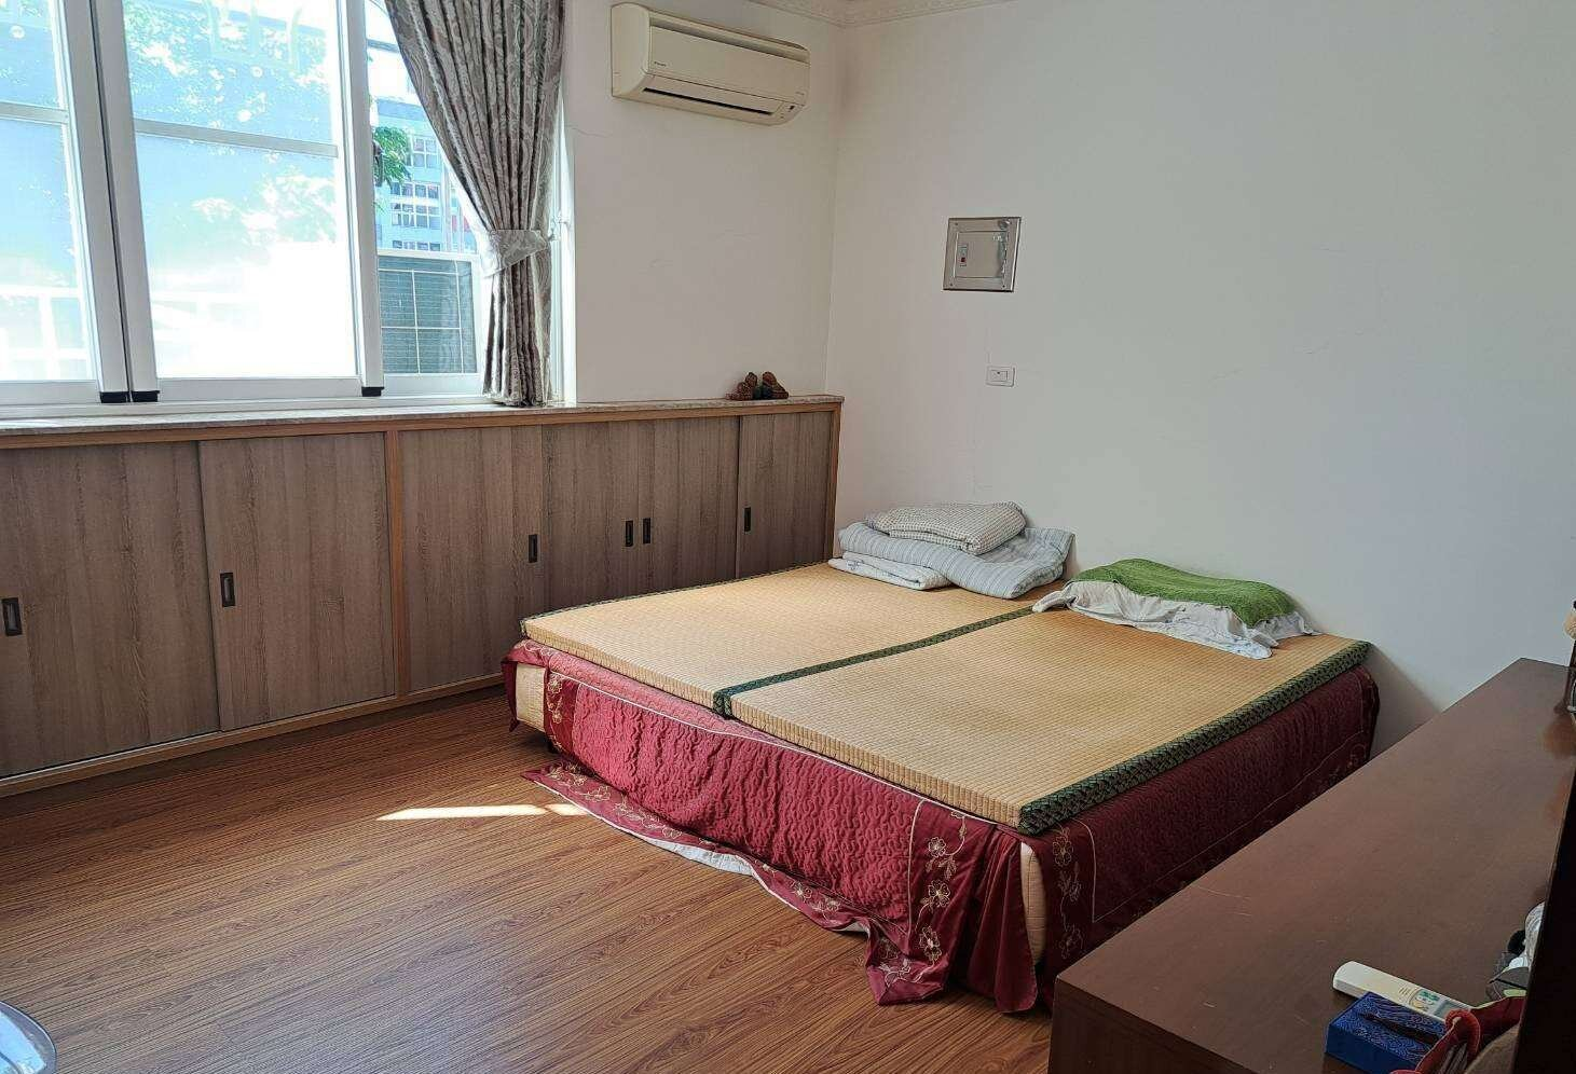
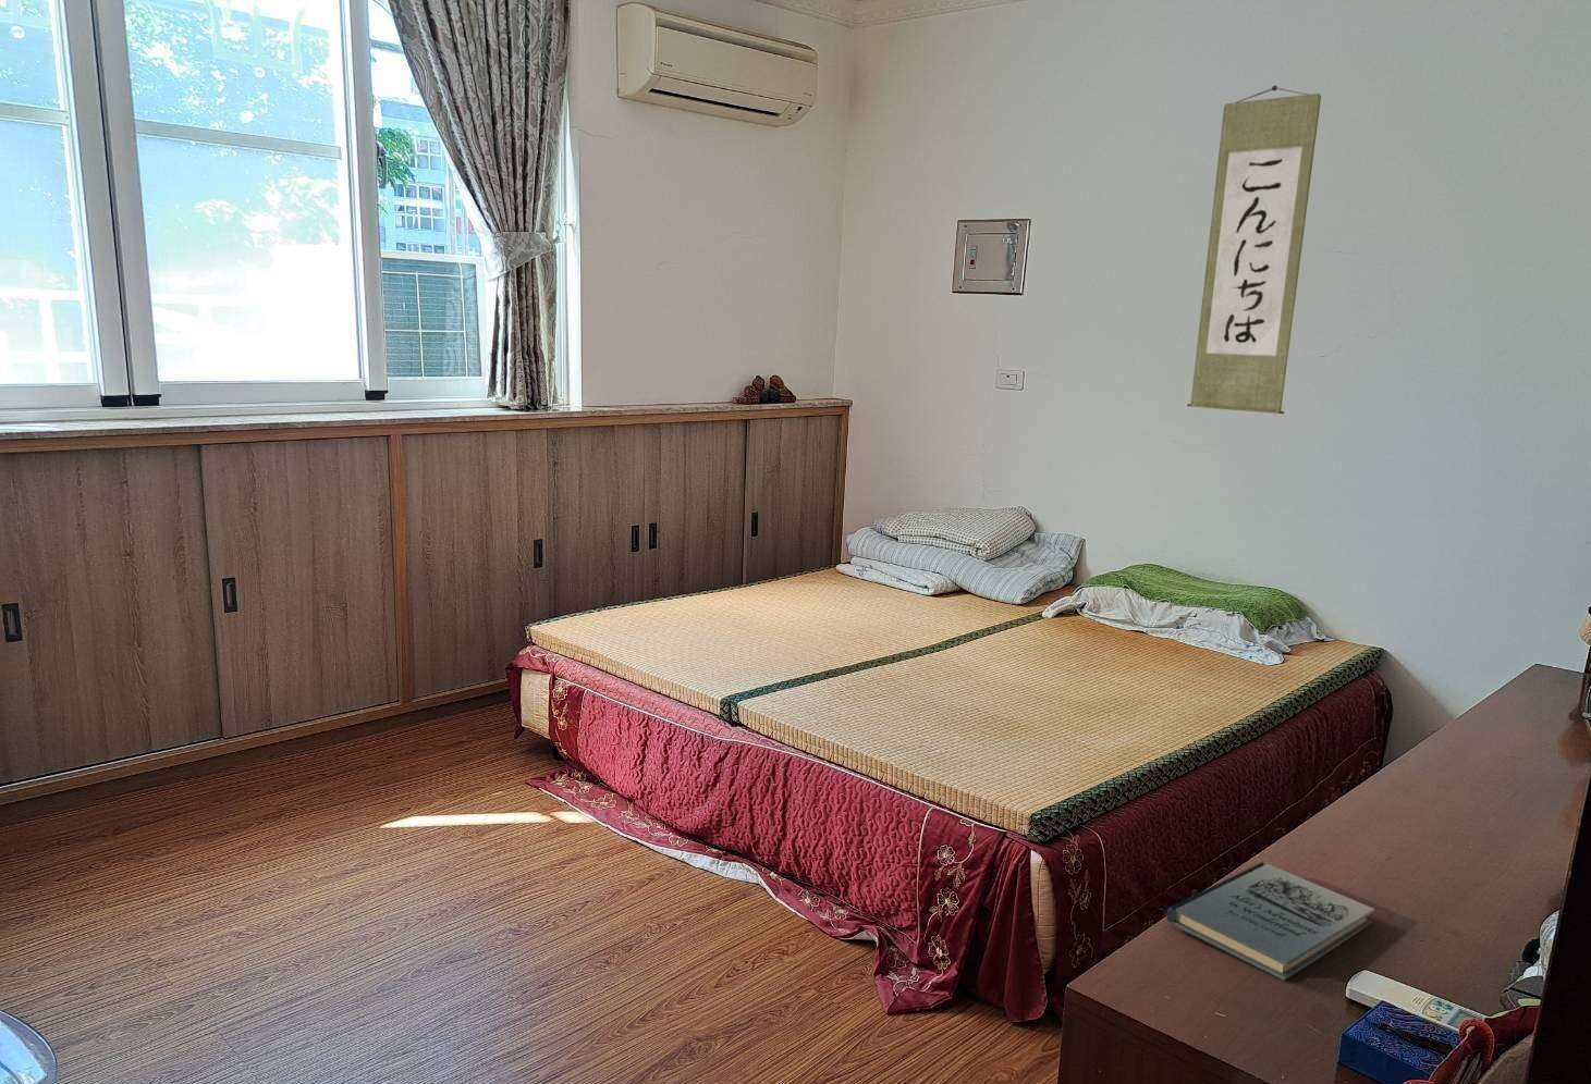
+ wall scroll [1186,85,1323,415]
+ book [1165,860,1376,981]
